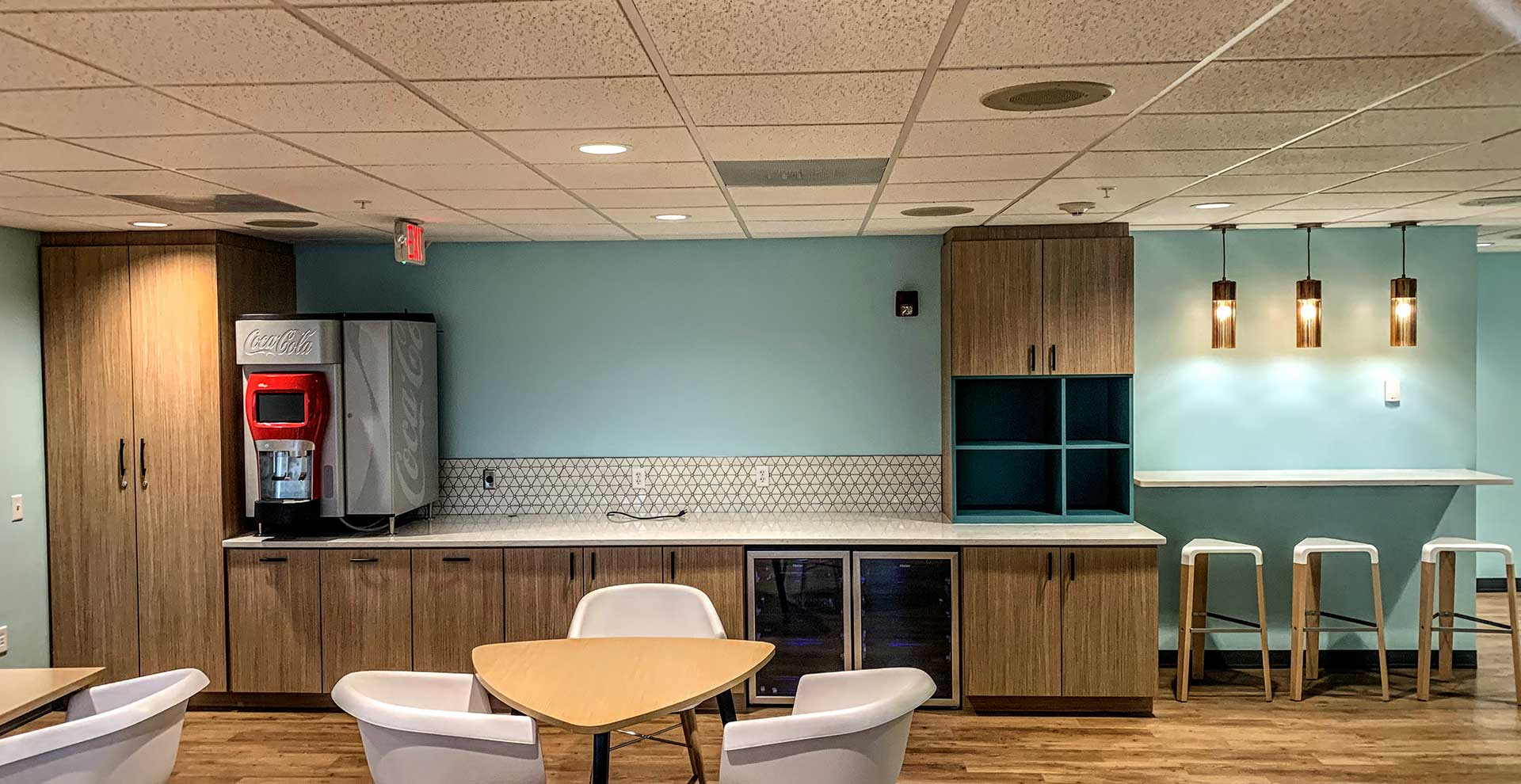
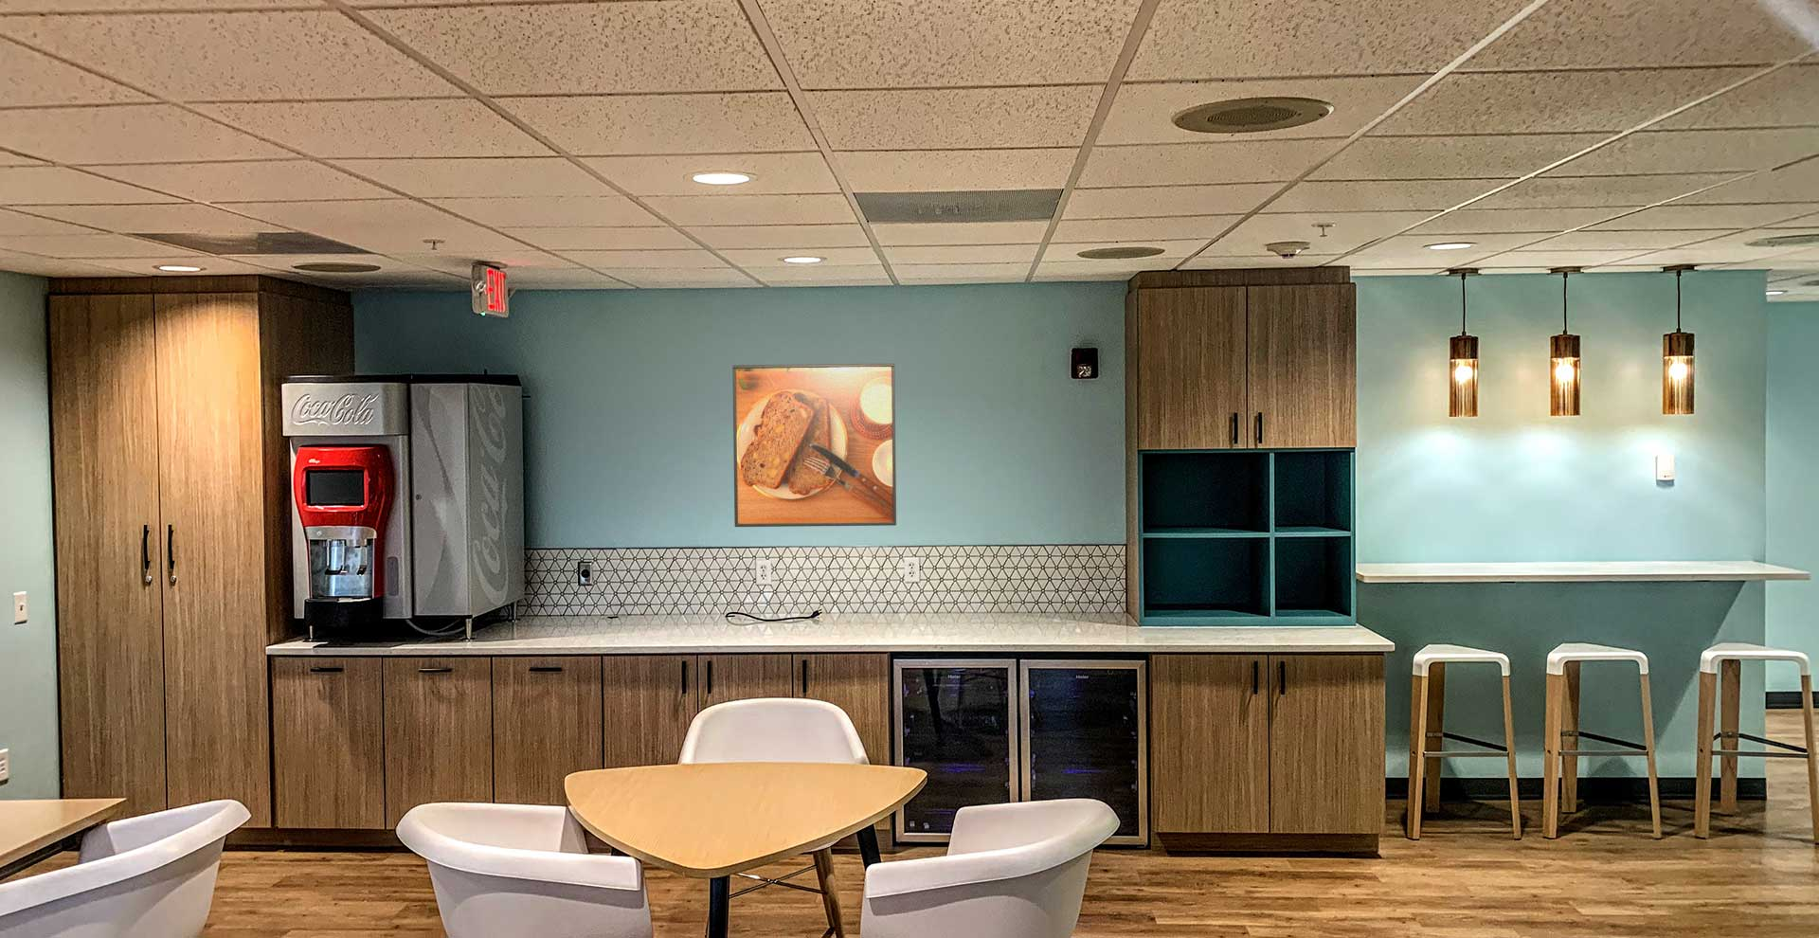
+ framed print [732,363,897,528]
